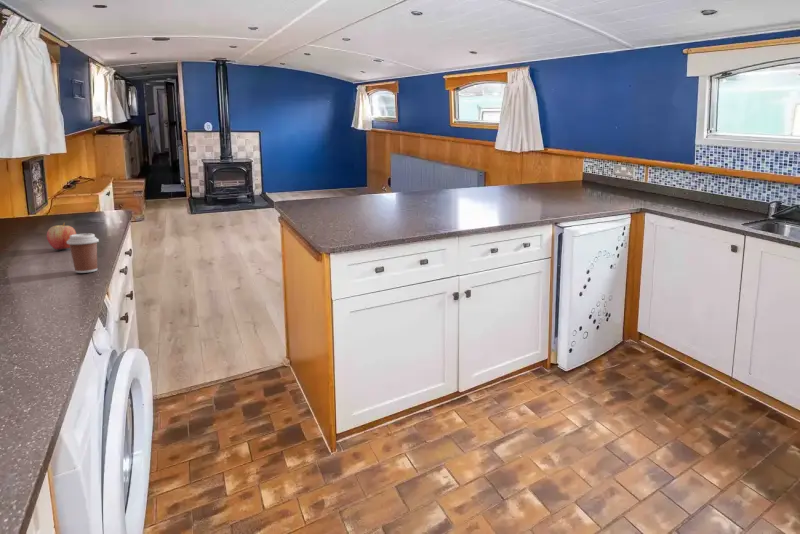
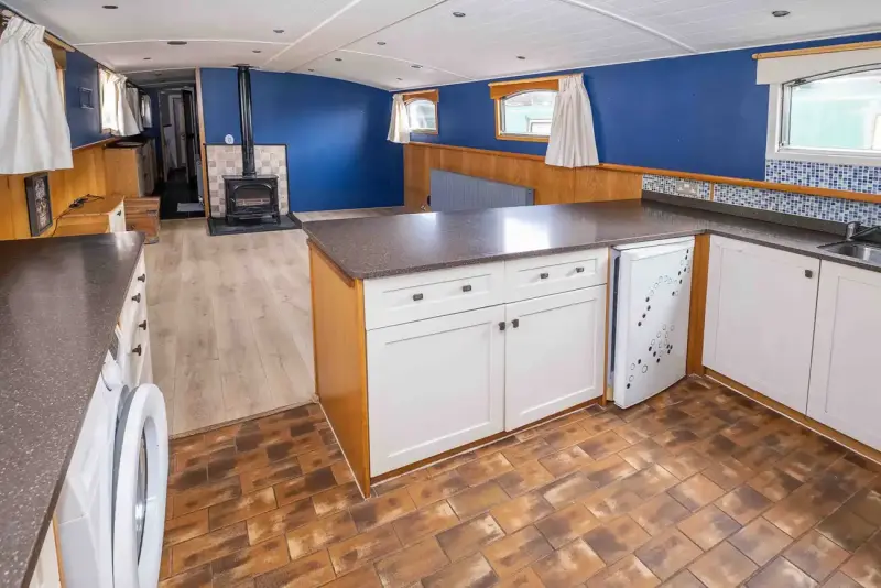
- coffee cup [67,233,100,274]
- apple [46,222,77,251]
